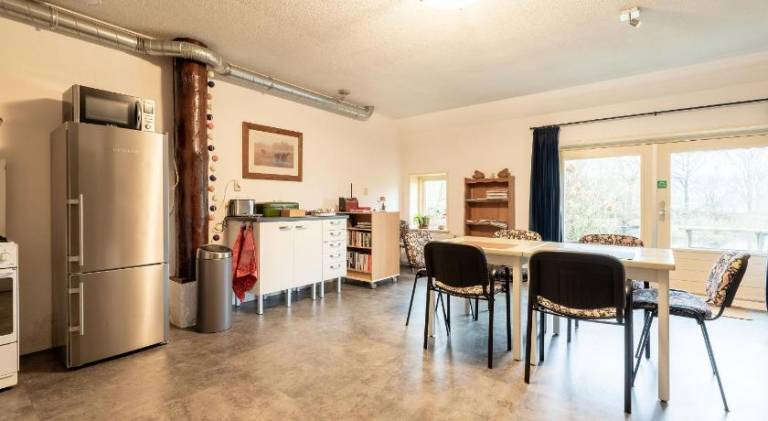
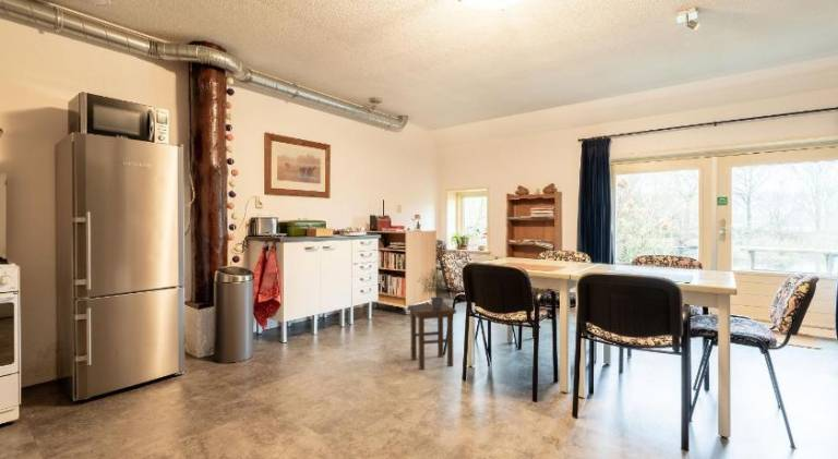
+ potted plant [417,264,452,307]
+ stool [407,302,457,371]
